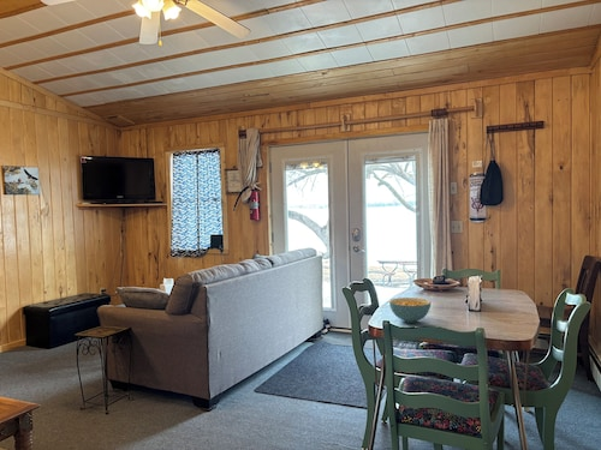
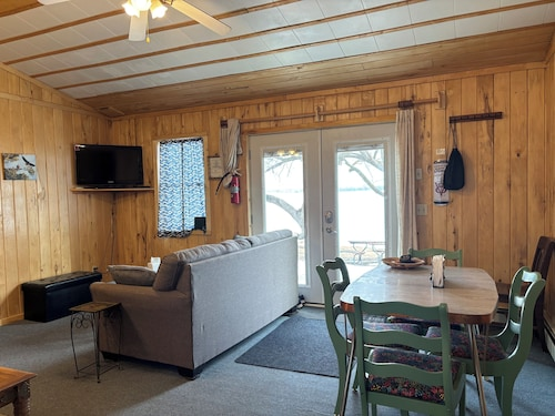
- cereal bowl [388,296,432,324]
